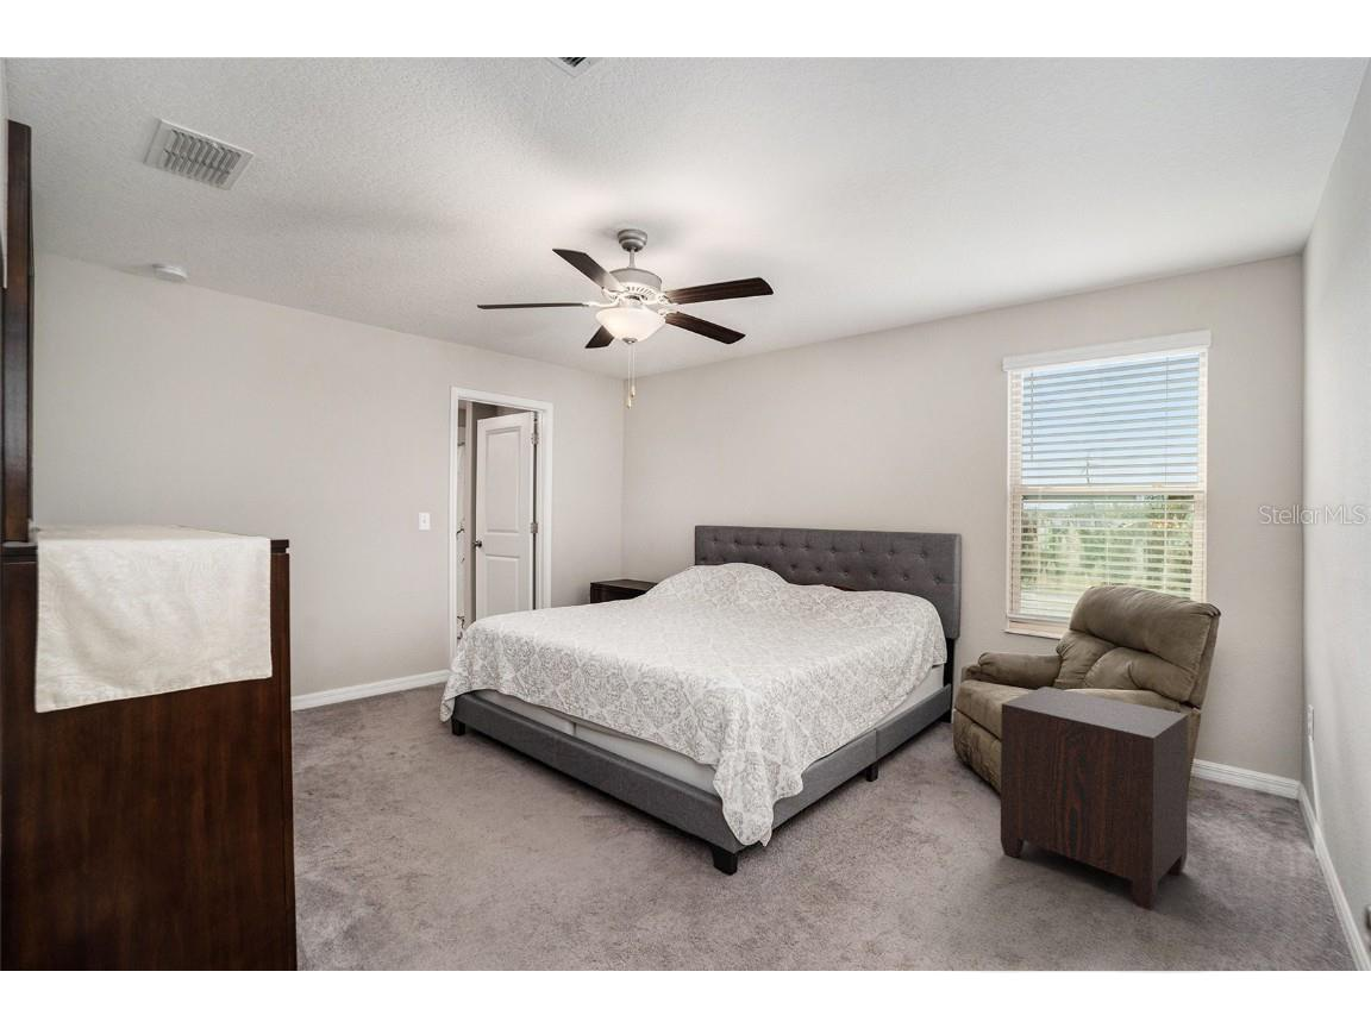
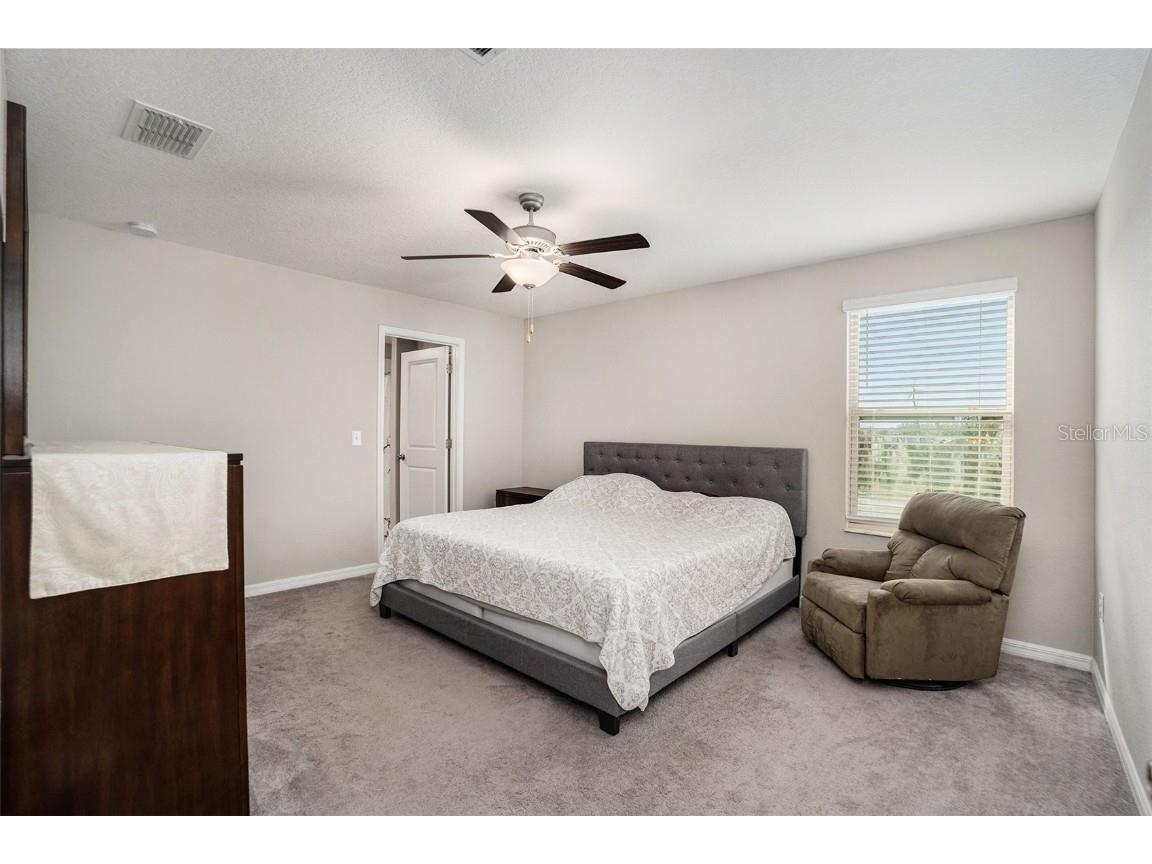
- nightstand [1000,685,1189,911]
